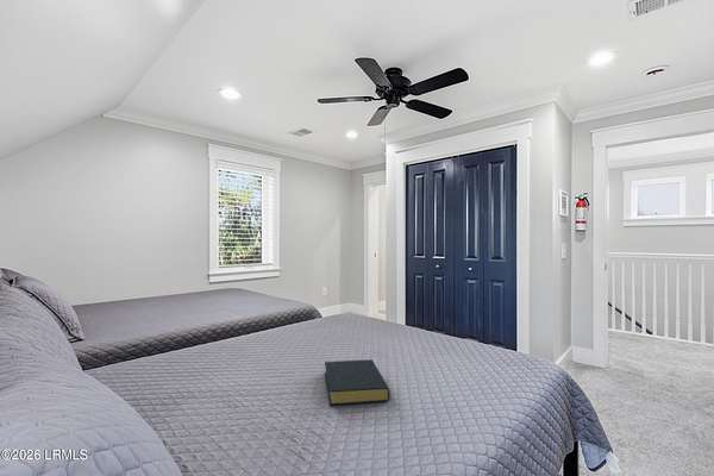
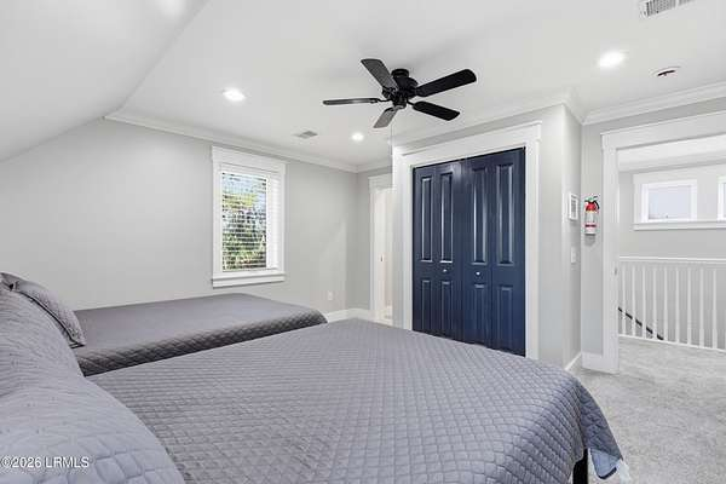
- hardback book [324,358,392,406]
